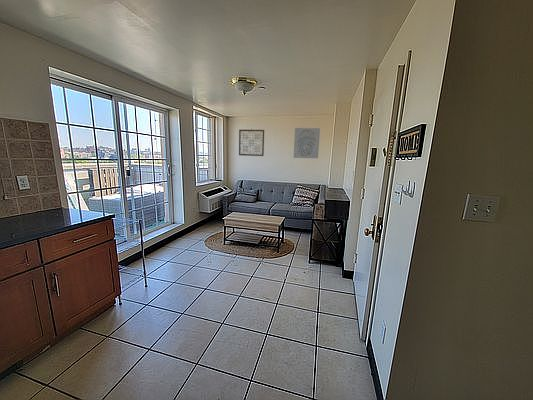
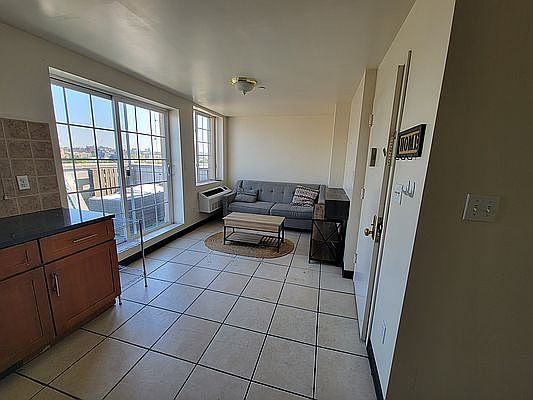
- wall art [293,127,321,159]
- wall art [238,129,265,157]
